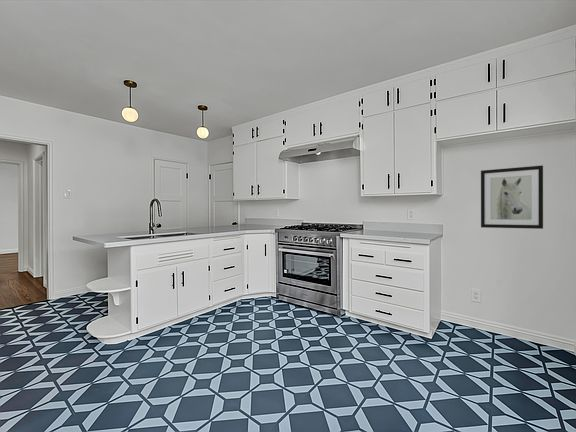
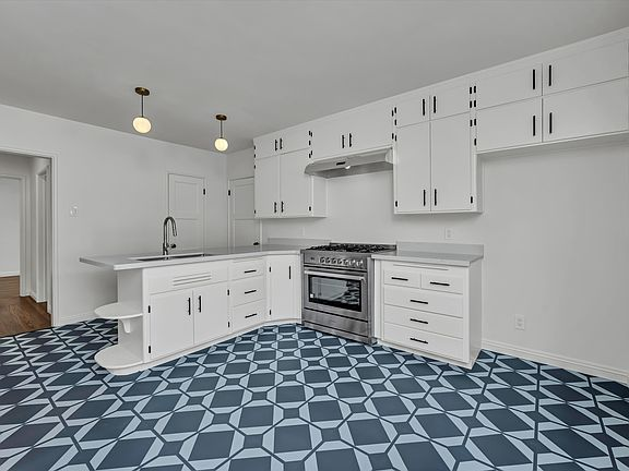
- wall art [480,164,544,230]
